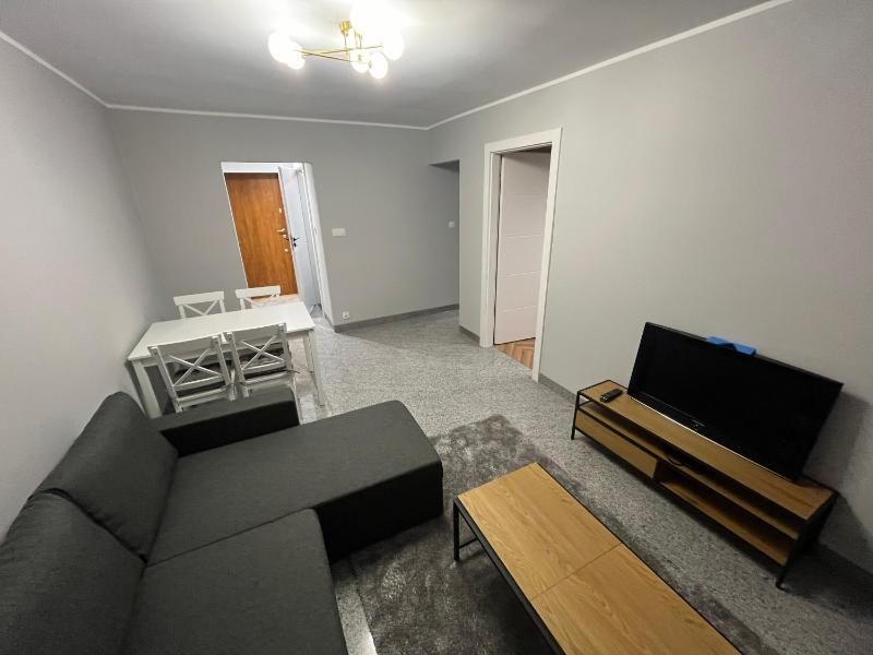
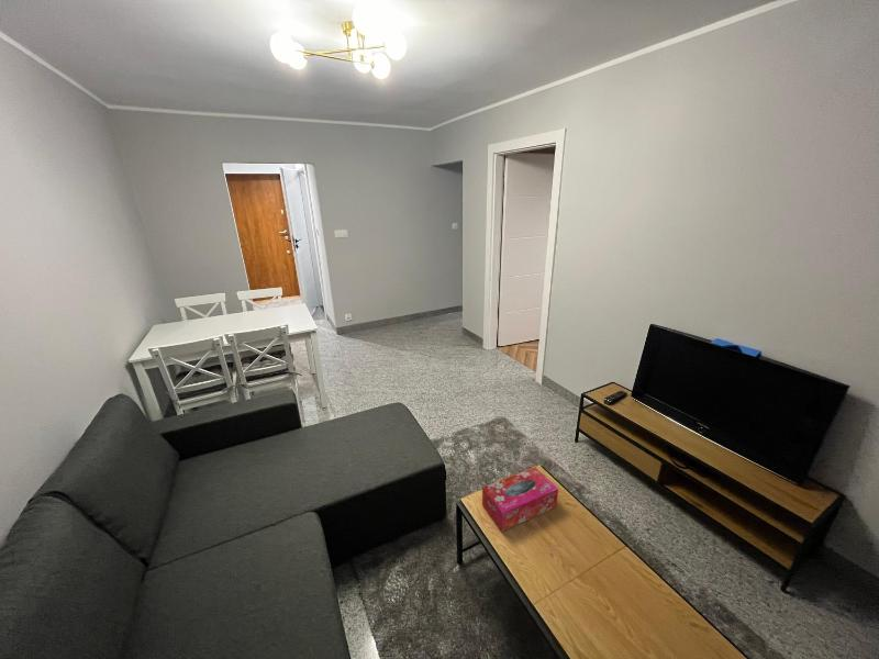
+ tissue box [481,467,559,533]
